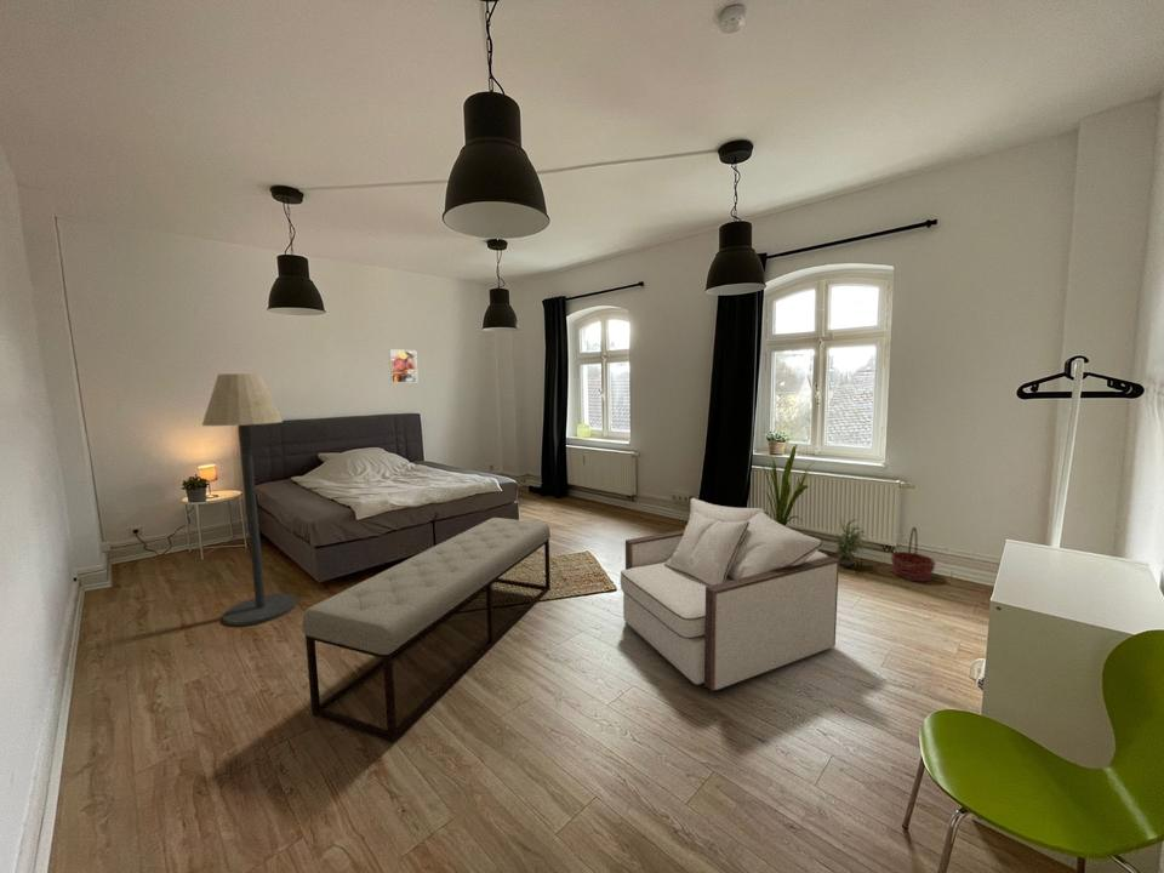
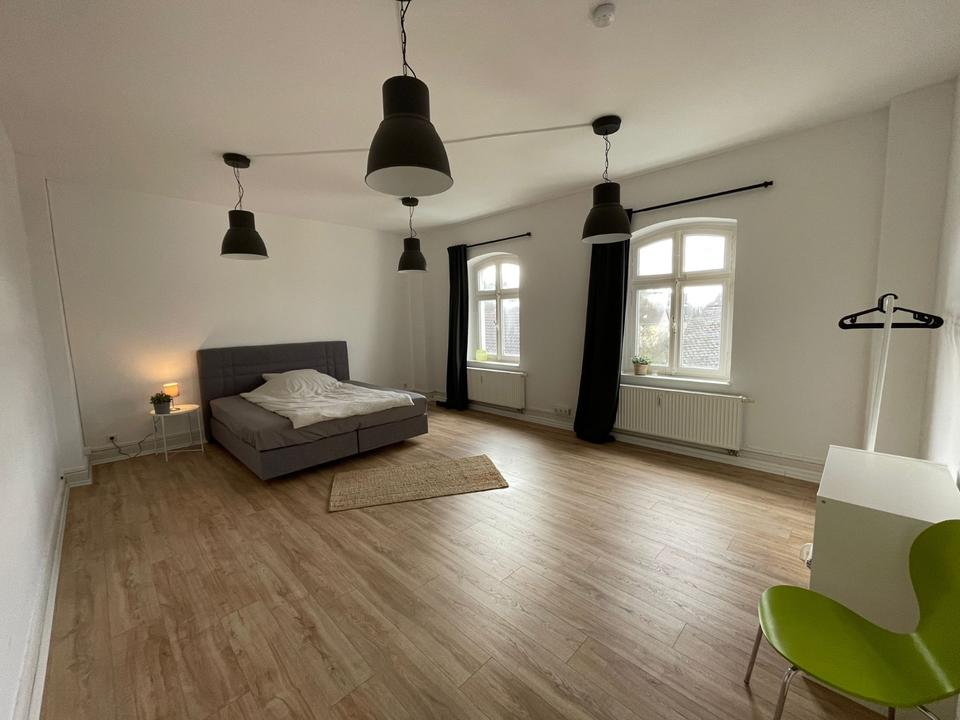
- basket [890,526,937,582]
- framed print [388,348,420,384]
- floor lamp [201,373,298,627]
- armchair [620,497,840,692]
- potted plant [829,514,871,567]
- bench [302,517,552,744]
- house plant [751,444,814,526]
